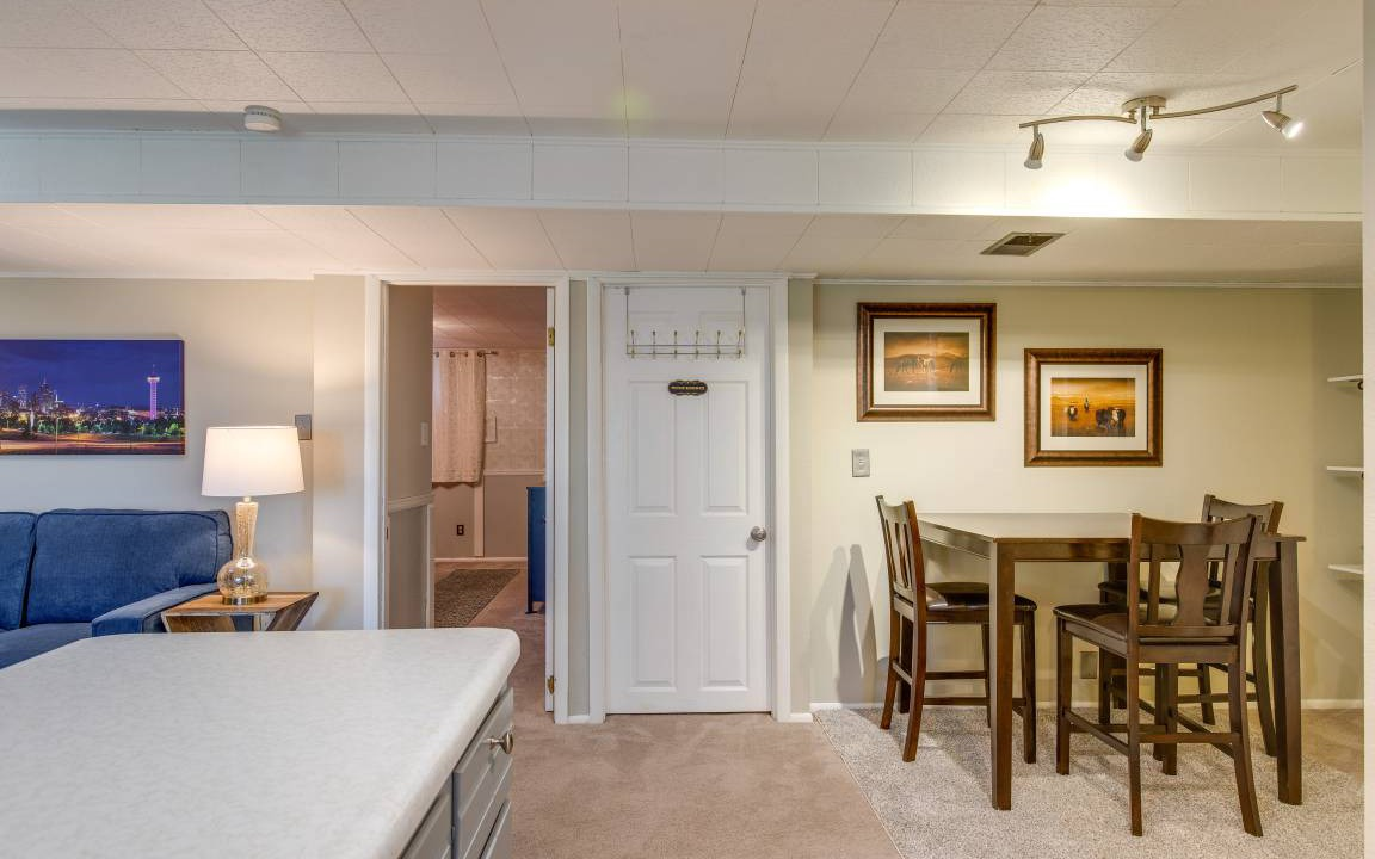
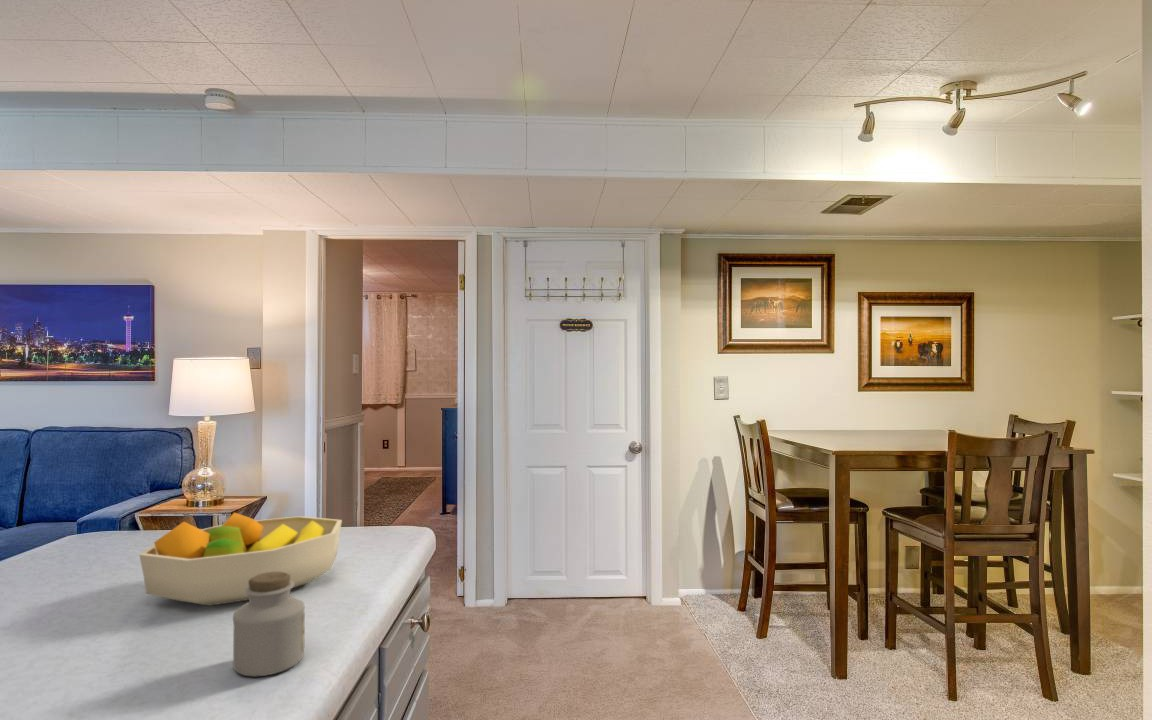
+ fruit bowl [138,511,343,607]
+ jar [232,572,306,677]
